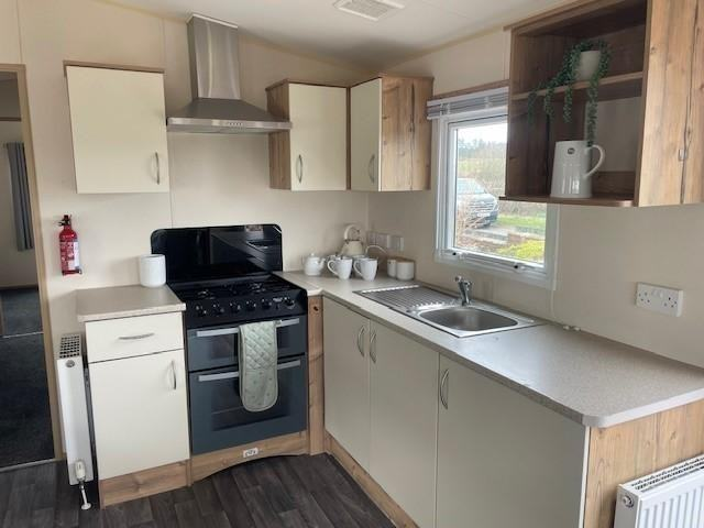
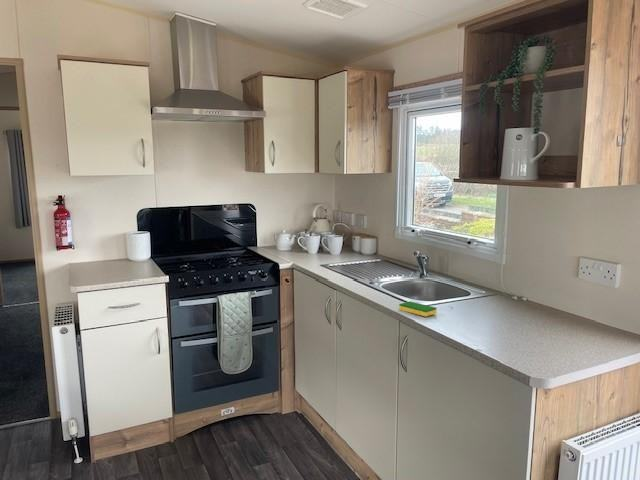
+ dish sponge [398,300,438,318]
